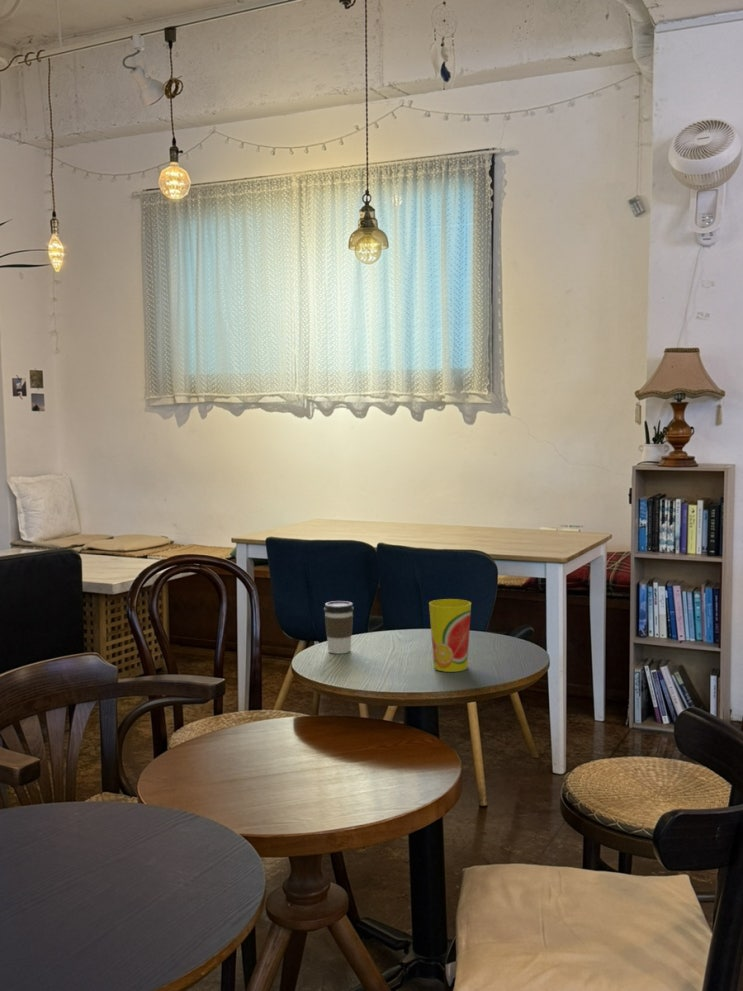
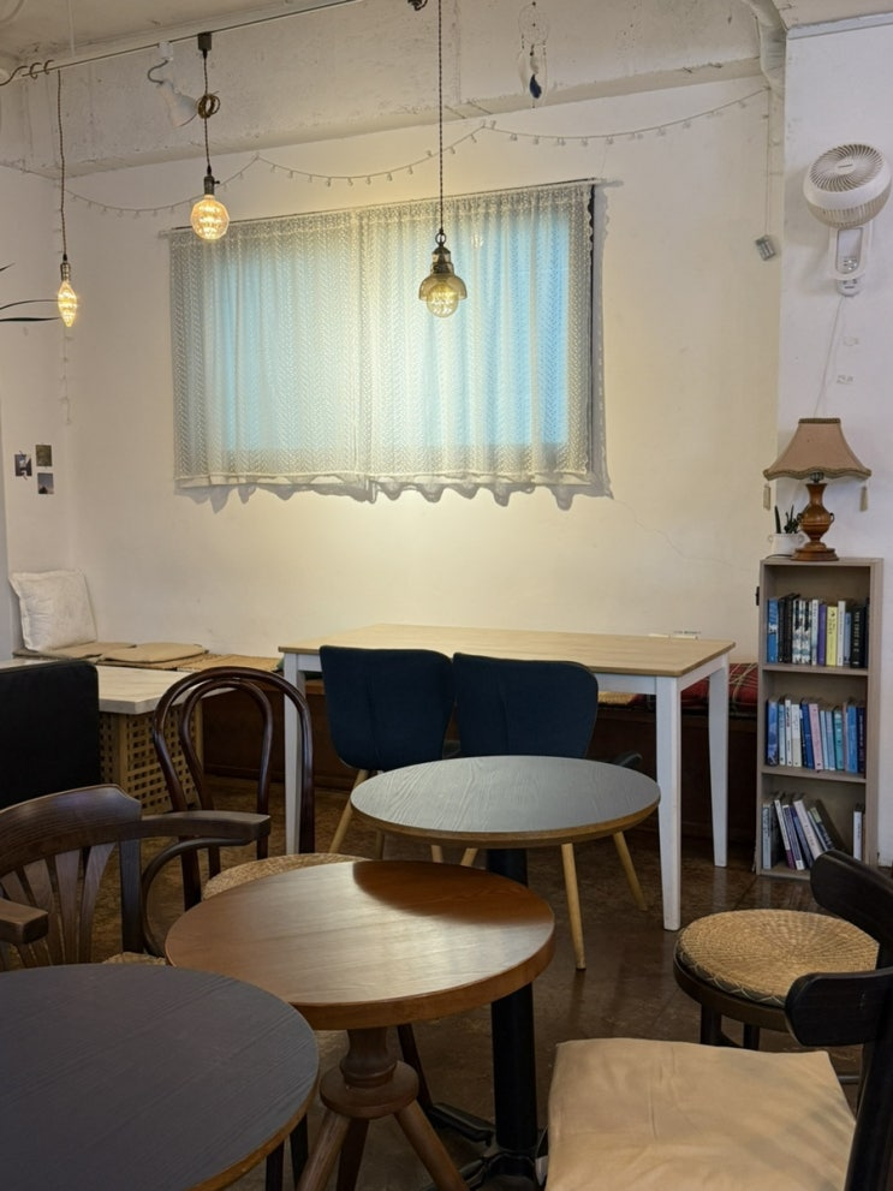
- coffee cup [323,600,355,655]
- cup [428,598,472,673]
